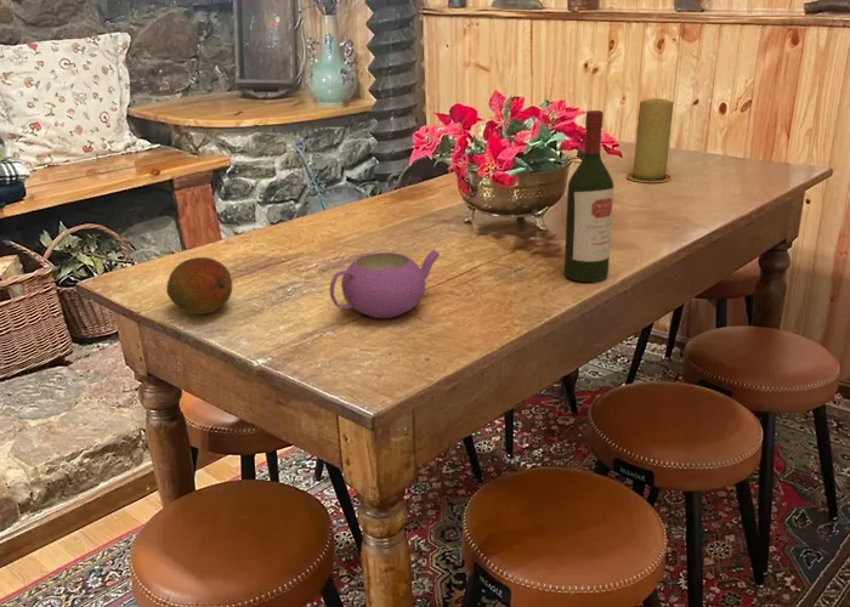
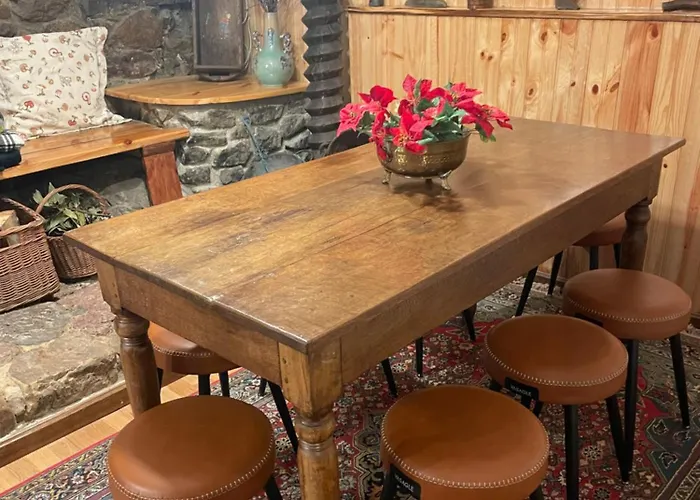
- teapot [329,249,441,319]
- fruit [165,256,233,316]
- wine bottle [563,109,614,283]
- candle [625,97,675,183]
